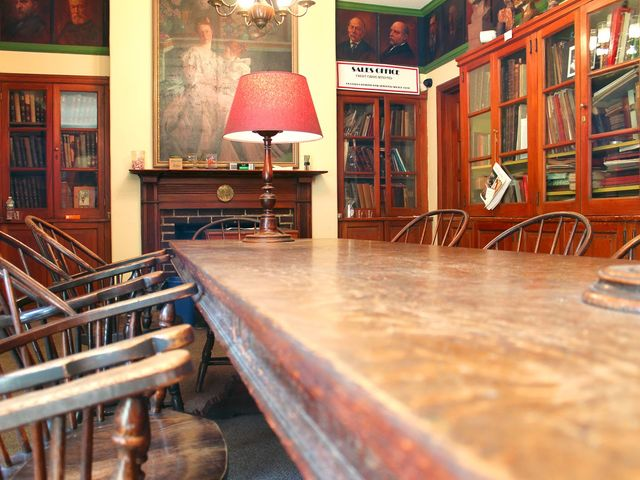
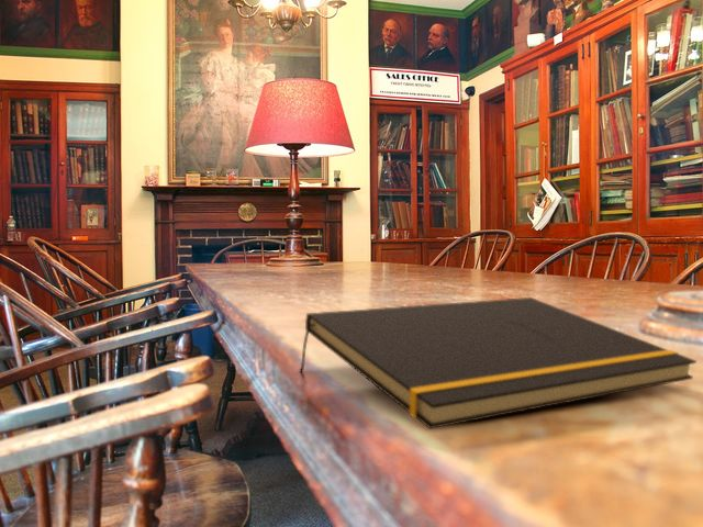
+ notepad [299,296,698,430]
